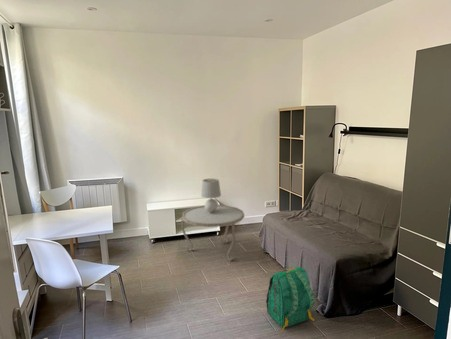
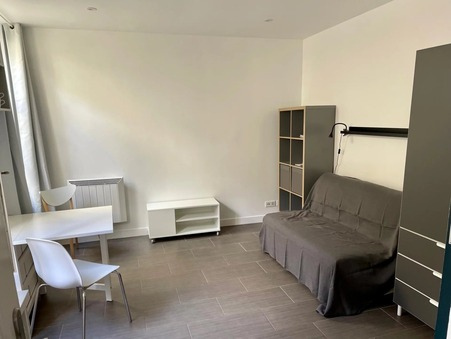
- table lamp [200,178,222,214]
- backpack [265,266,316,334]
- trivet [180,204,245,262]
